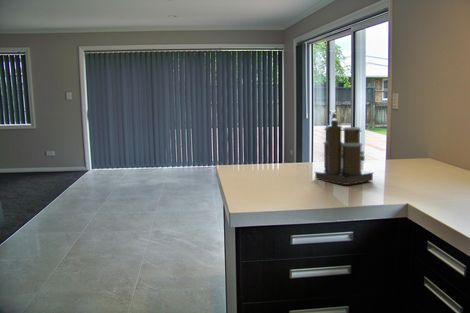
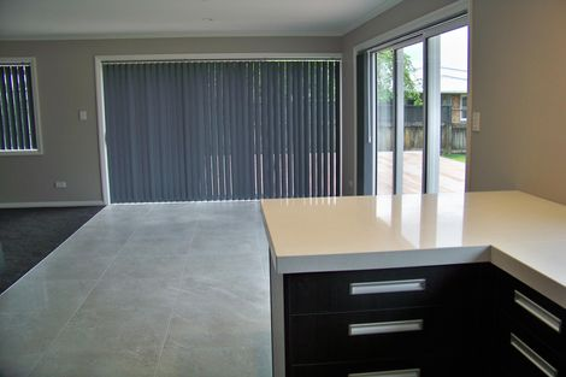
- coffee maker [313,108,375,186]
